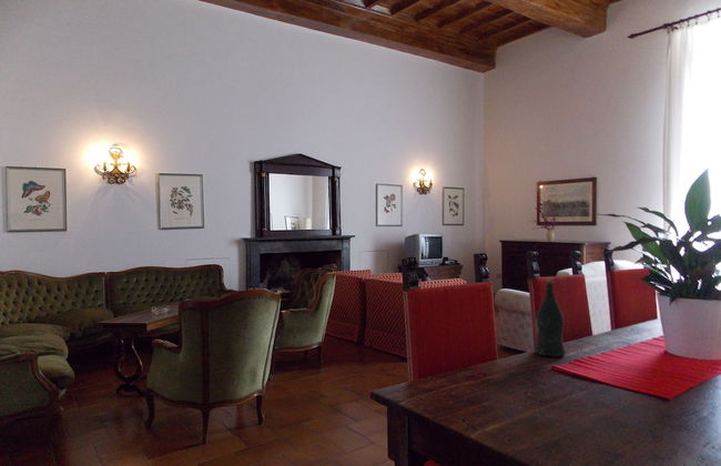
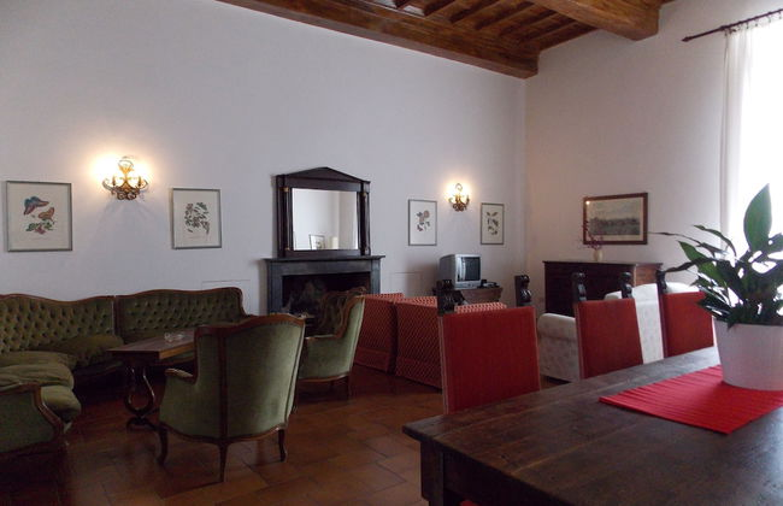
- wine bottle [534,276,567,358]
